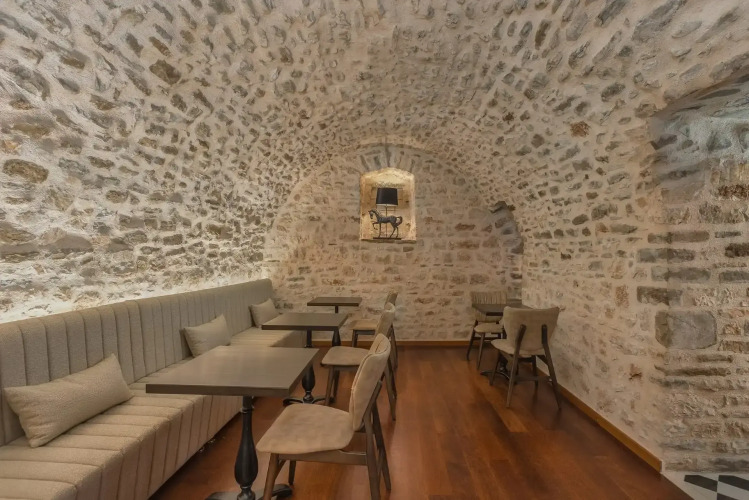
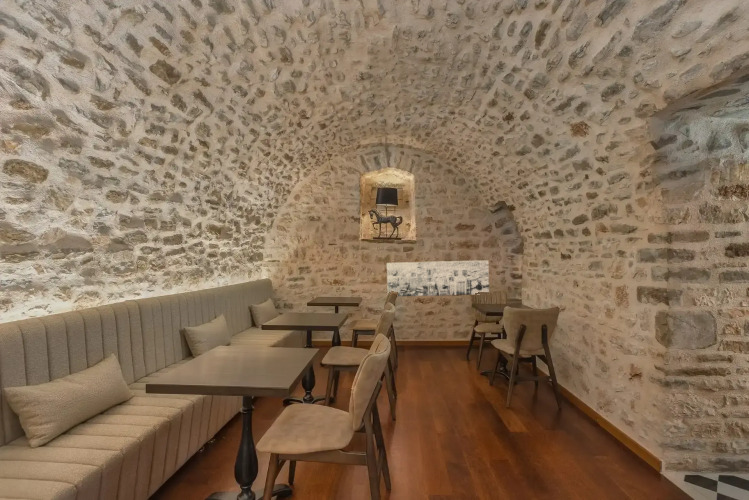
+ wall art [386,259,490,298]
